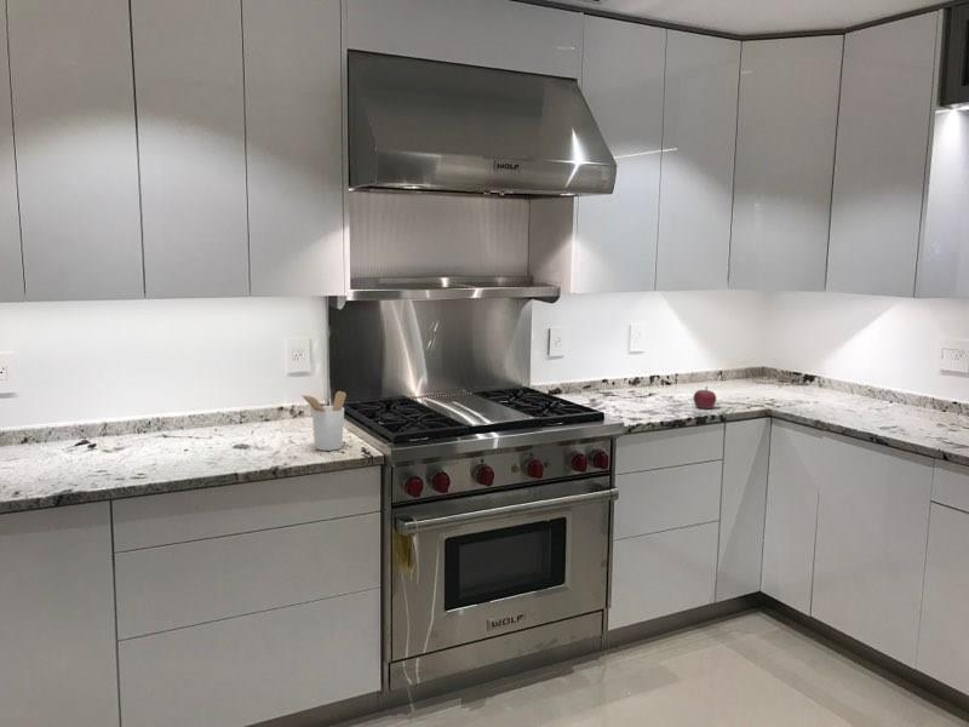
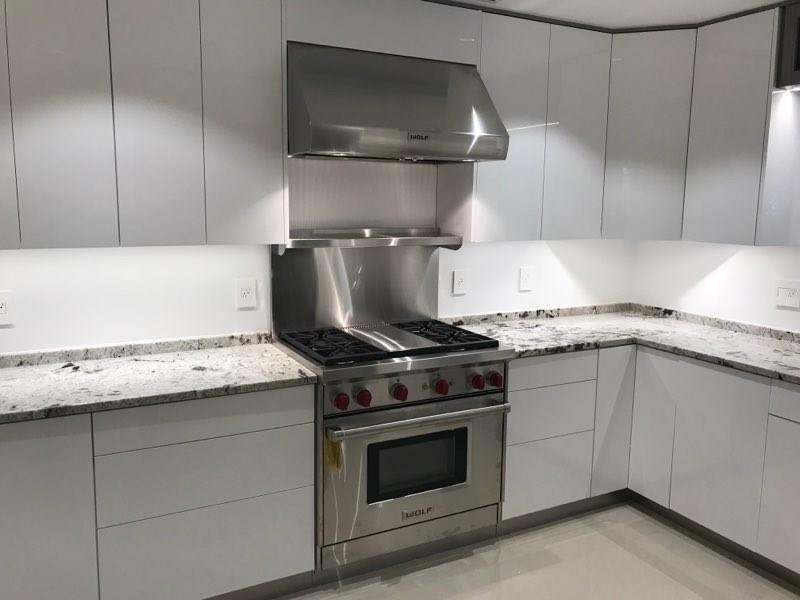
- utensil holder [300,390,348,452]
- fruit [692,385,717,410]
